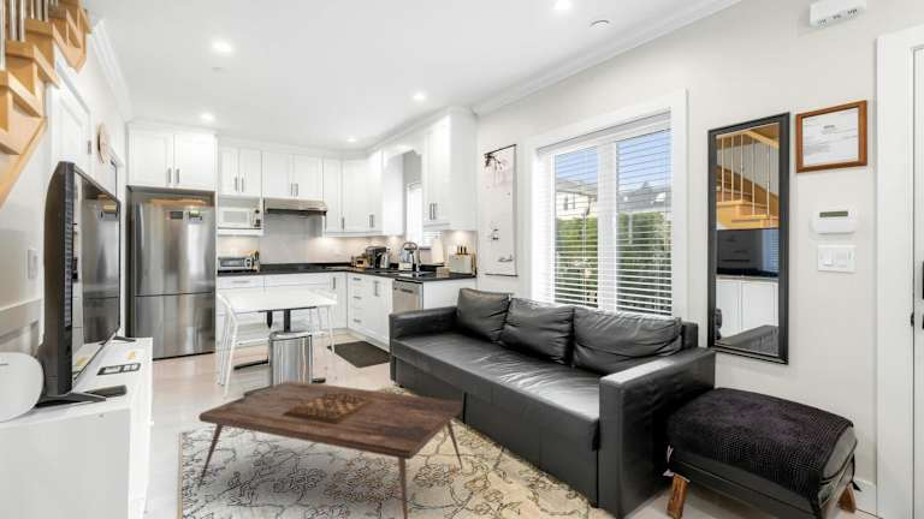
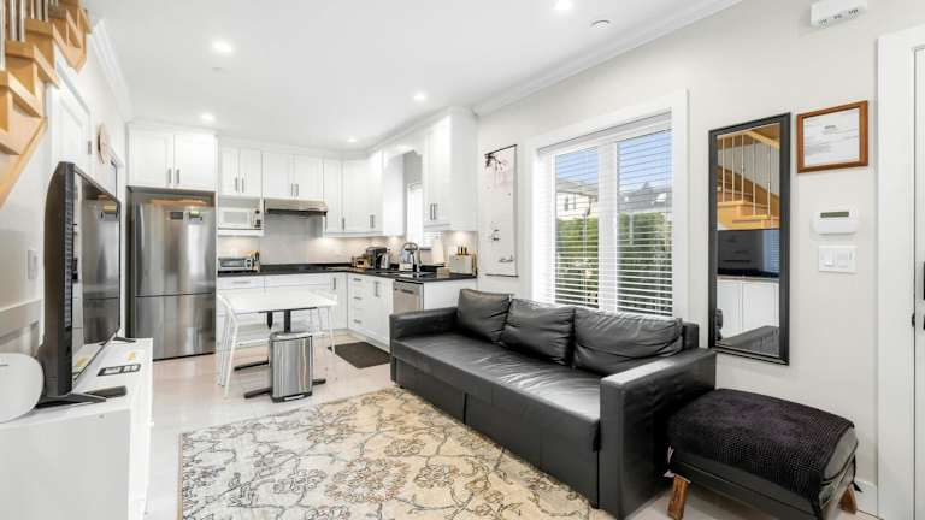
- coffee table [196,380,464,519]
